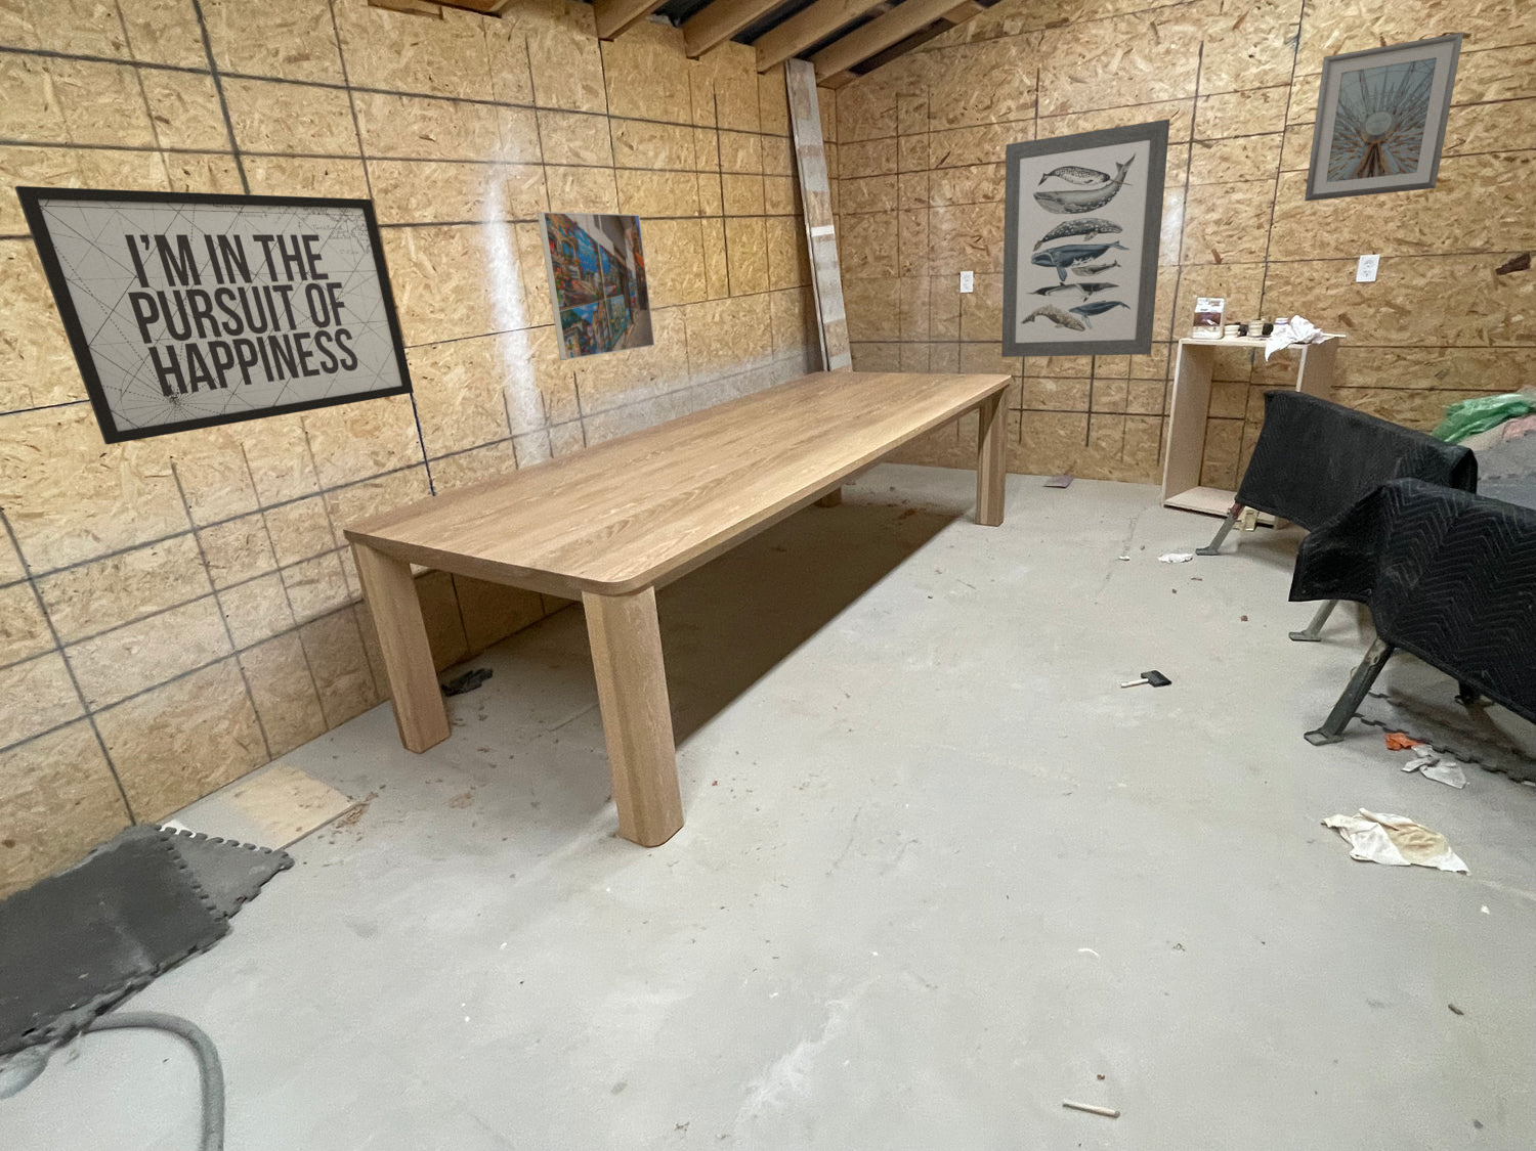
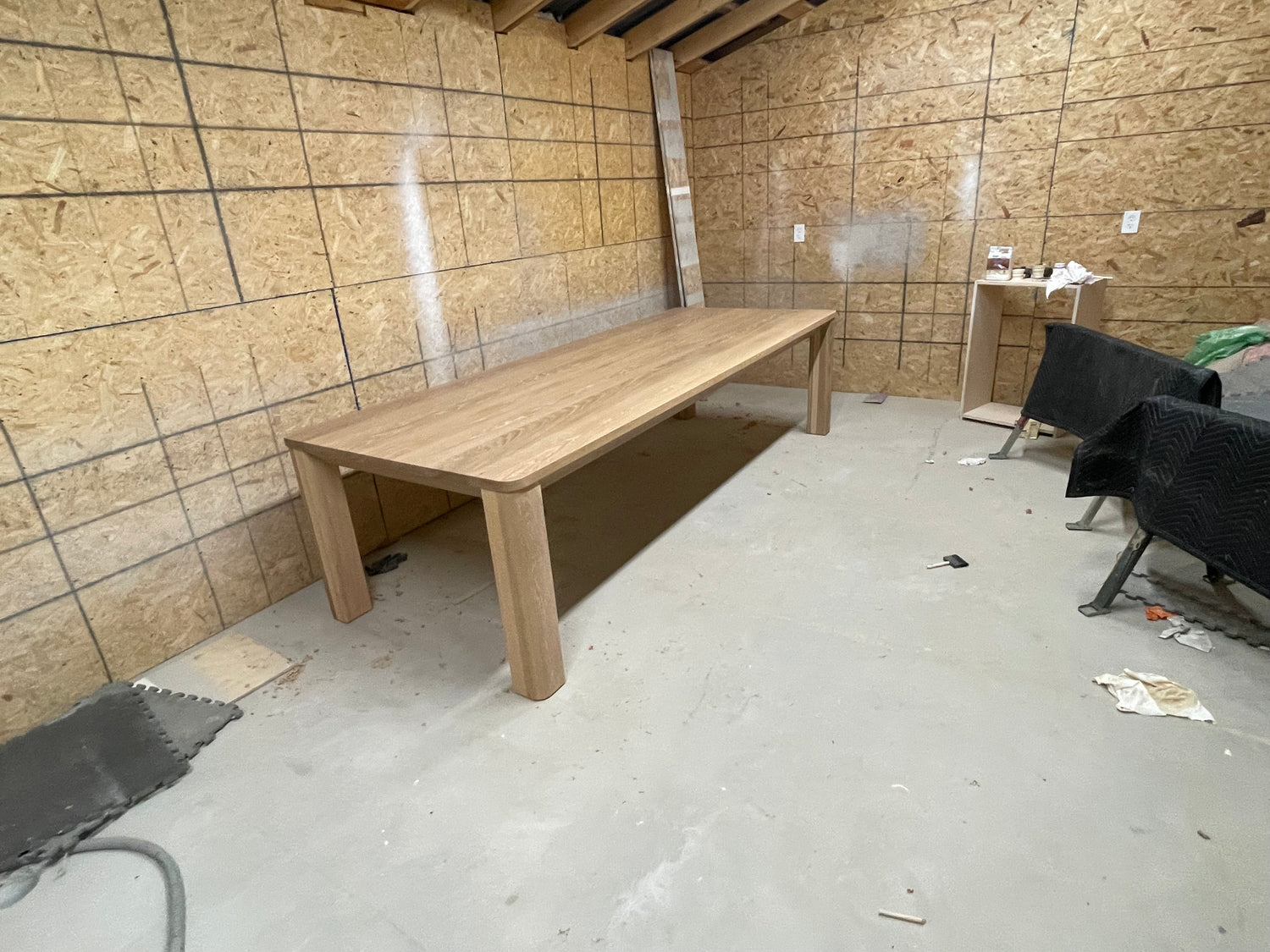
- picture frame [1304,31,1465,203]
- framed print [537,210,656,362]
- mirror [13,185,415,446]
- wall art [1000,117,1171,358]
